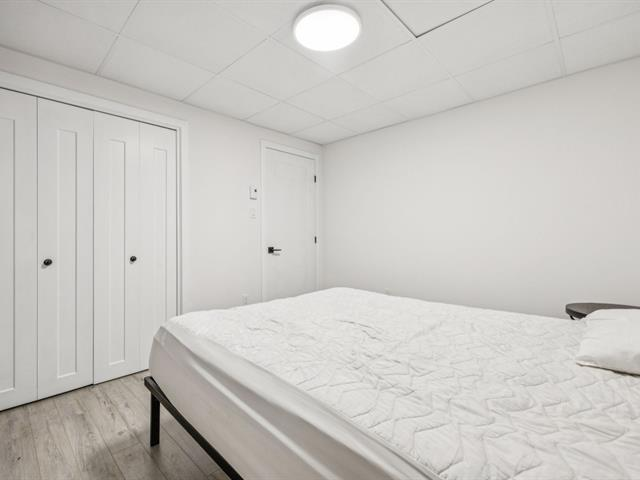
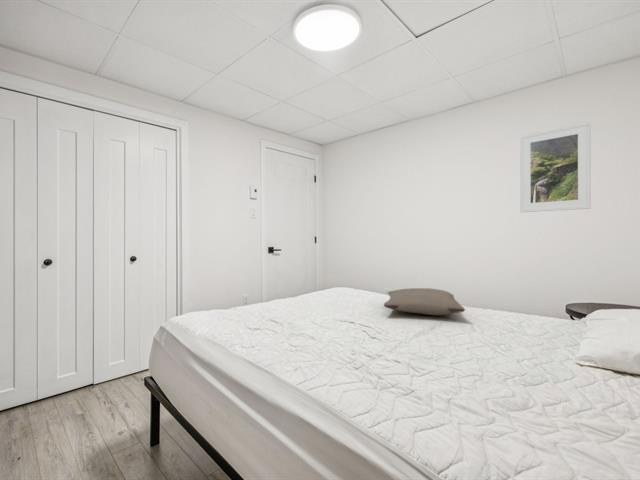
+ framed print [519,121,592,213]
+ pillow [383,287,466,316]
